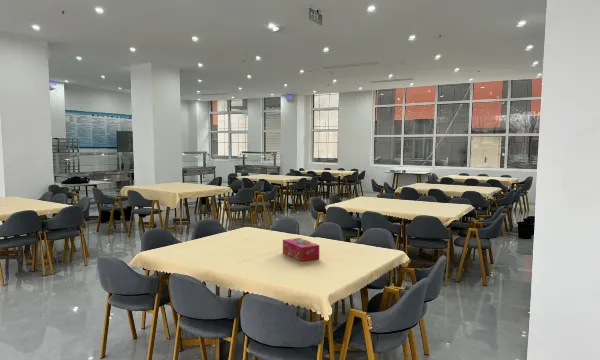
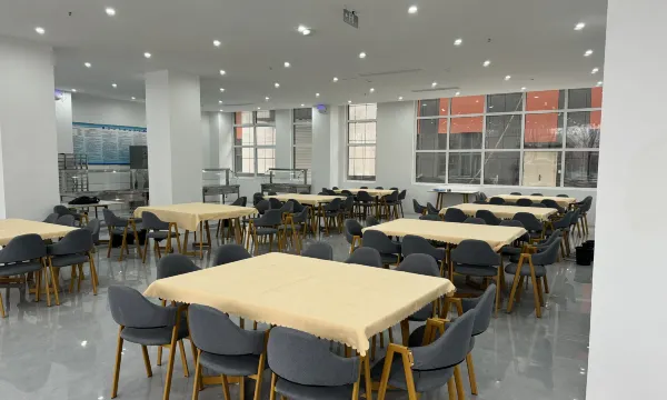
- tissue box [282,237,320,262]
